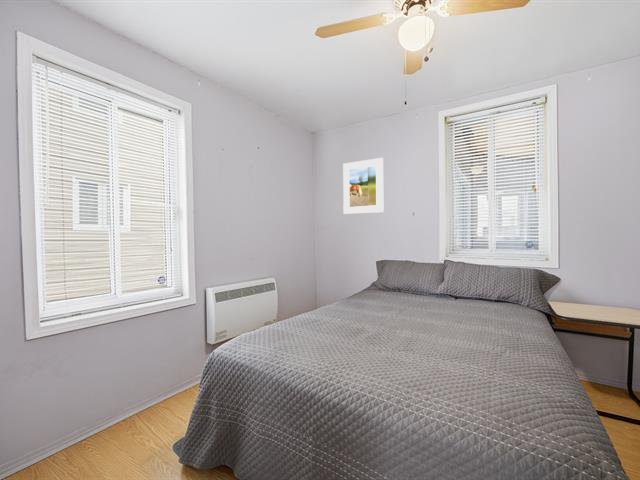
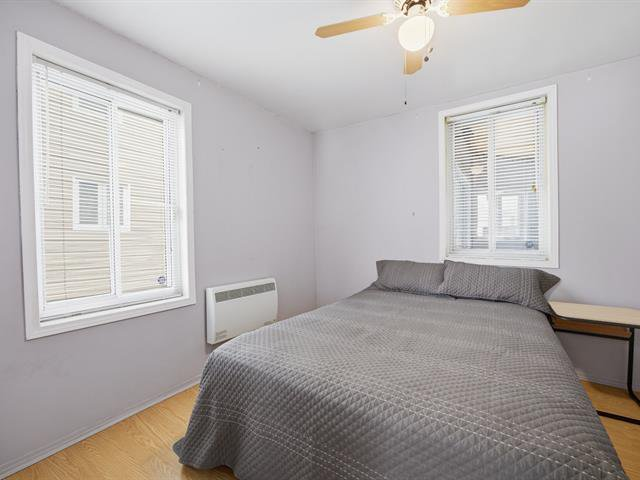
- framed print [342,157,384,215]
